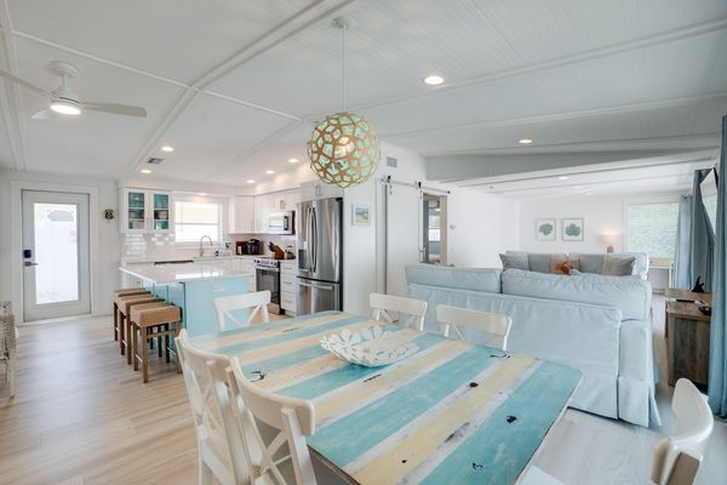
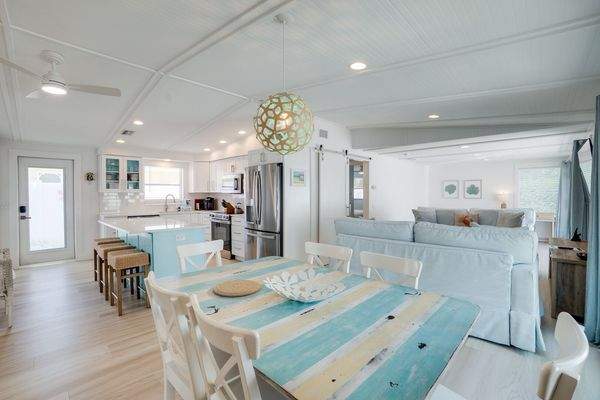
+ plate [213,279,262,297]
